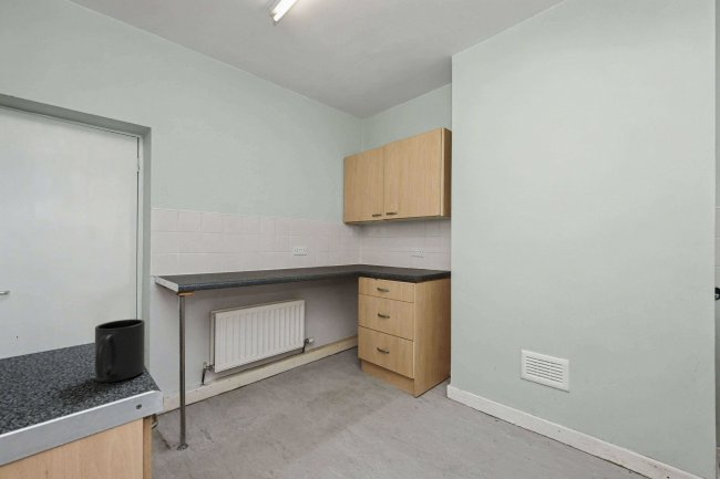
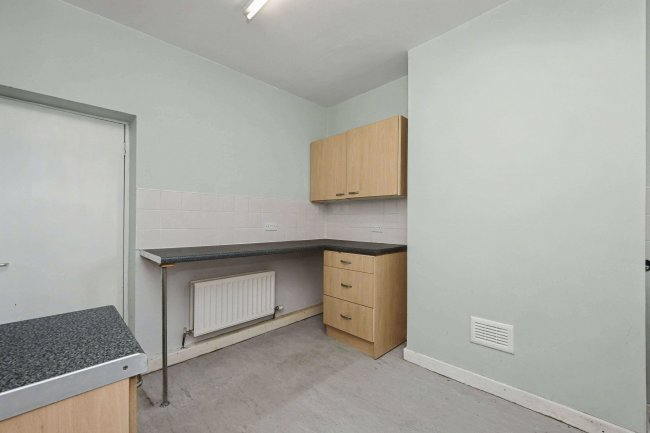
- mug [94,319,146,384]
